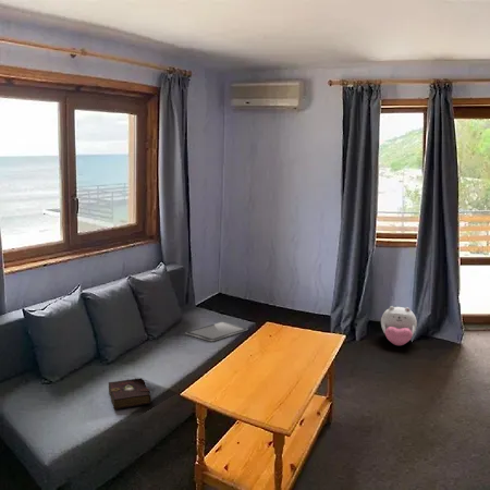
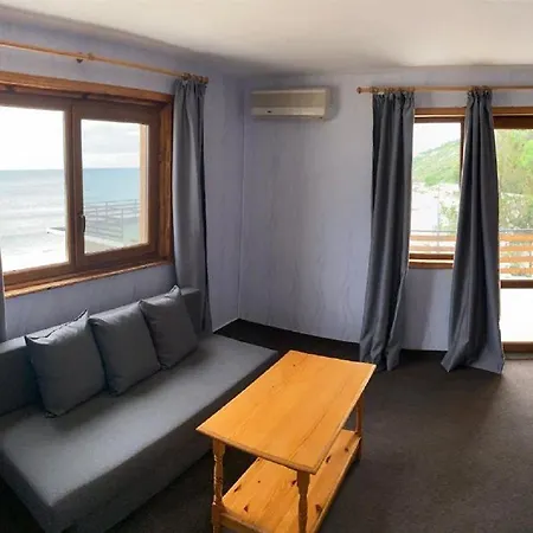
- book [108,377,152,411]
- plush toy [380,305,418,346]
- tablet [185,321,248,343]
